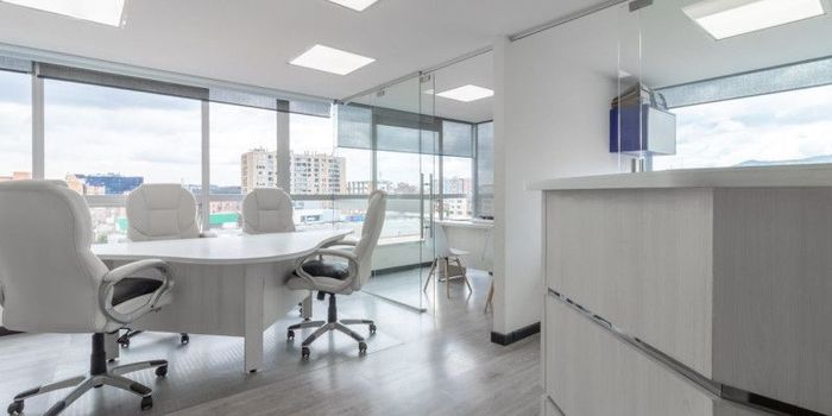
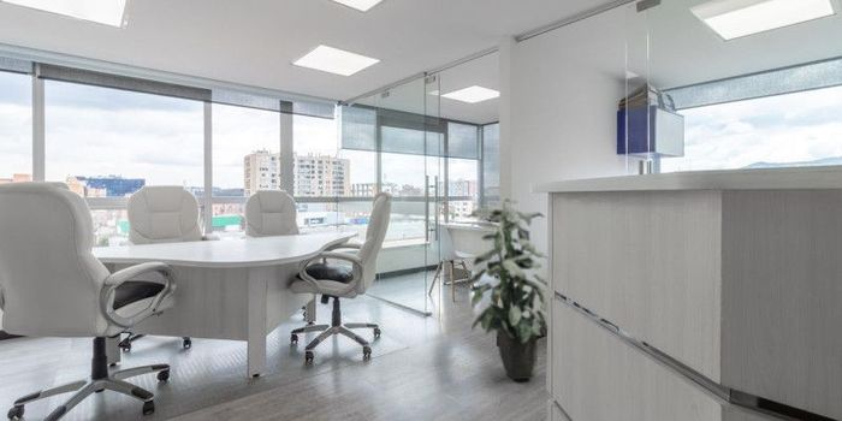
+ indoor plant [464,197,549,381]
